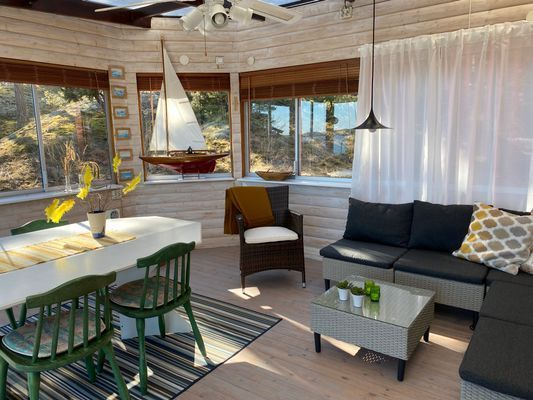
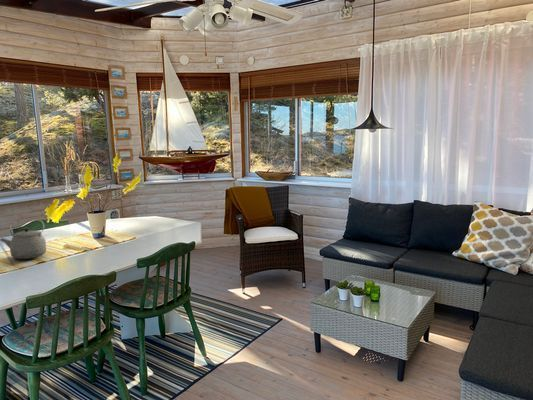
+ tea kettle [0,218,47,260]
